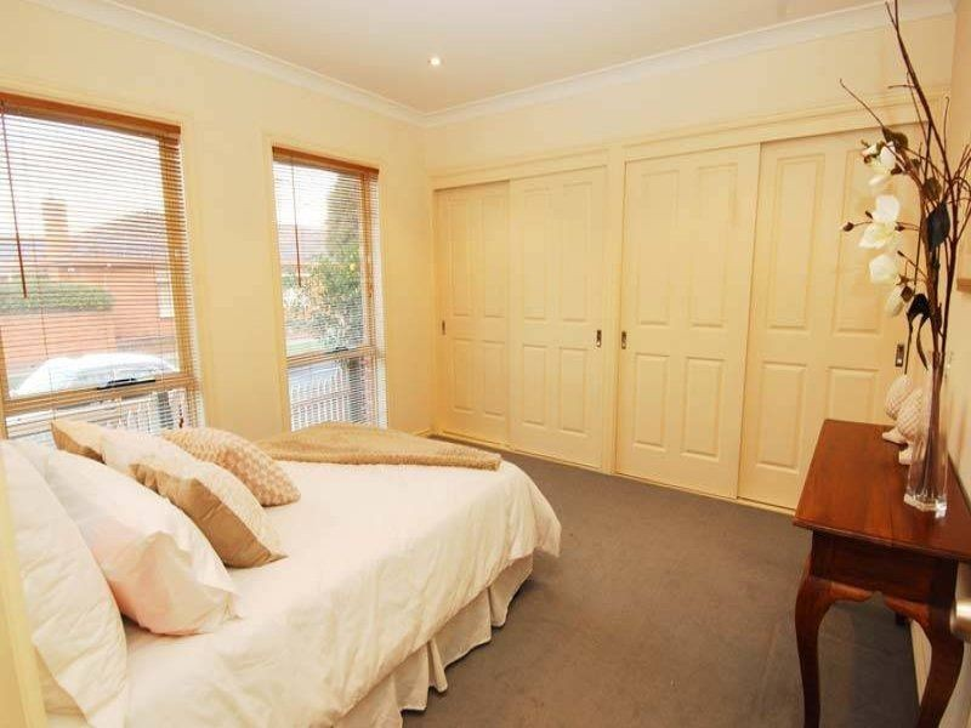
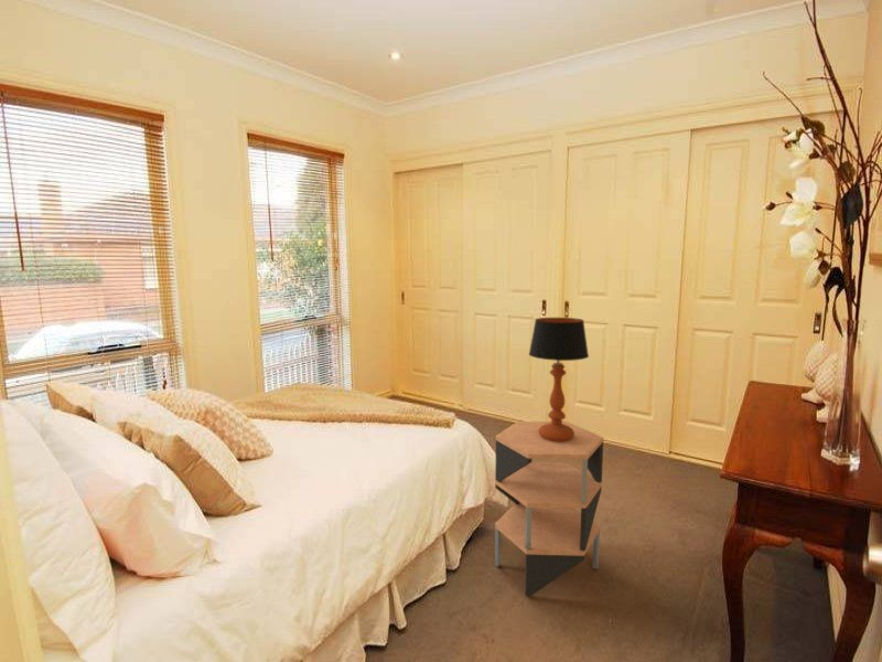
+ side table [494,420,604,597]
+ table lamp [528,317,590,441]
